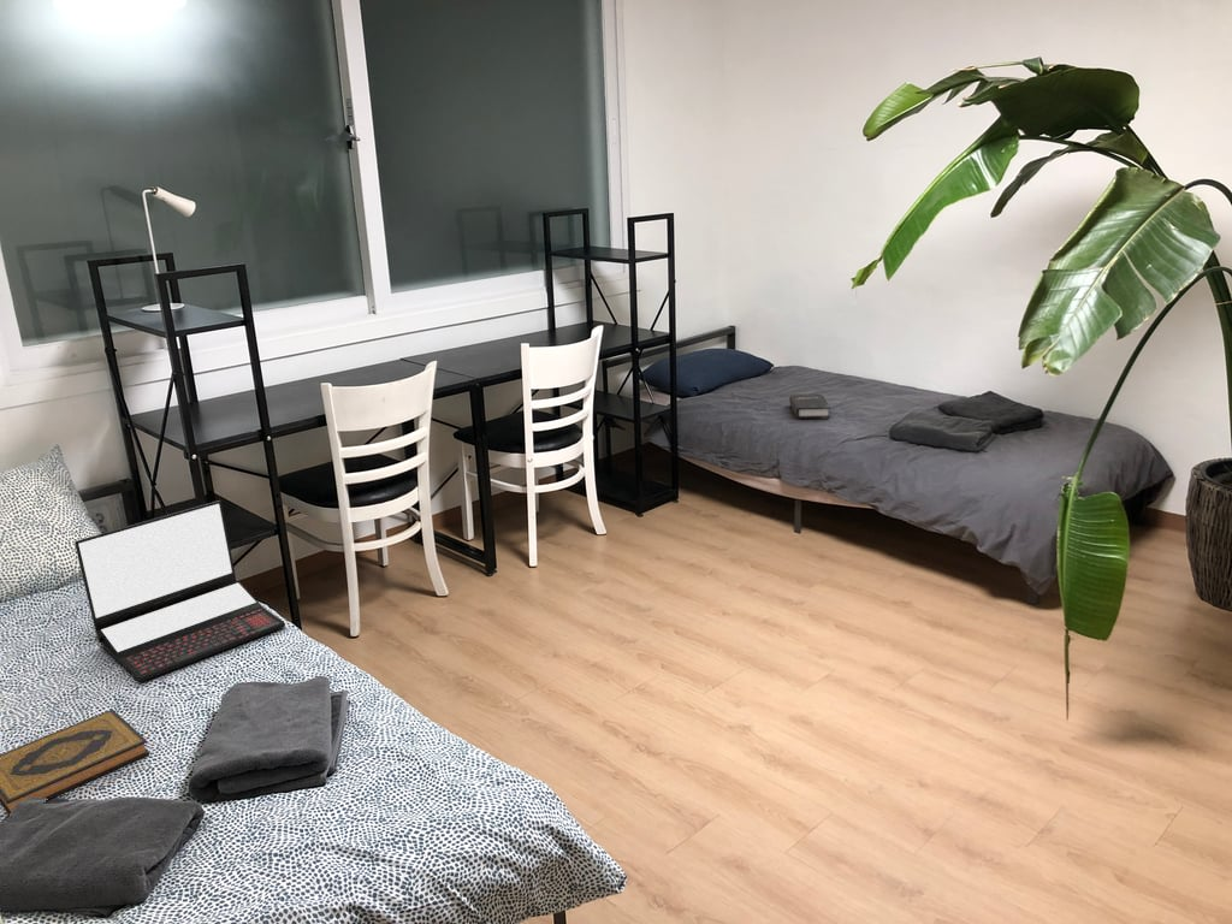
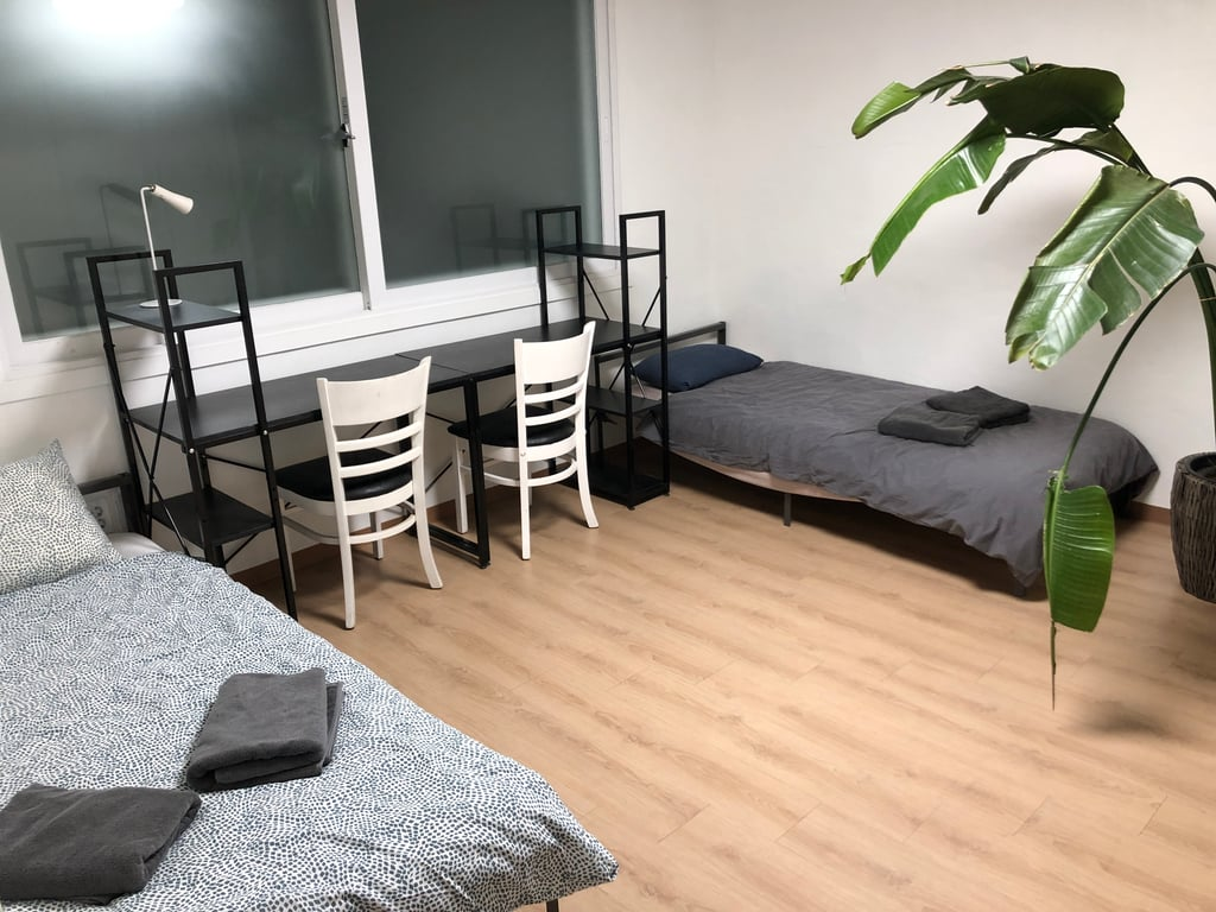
- hardback book [788,392,831,420]
- laptop [73,499,286,682]
- hardback book [0,709,150,816]
